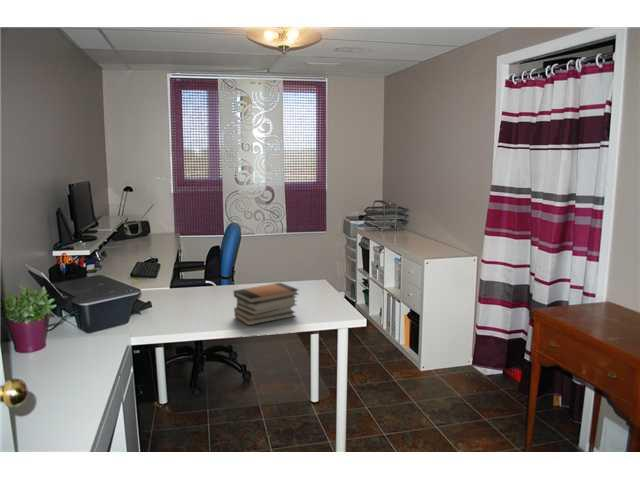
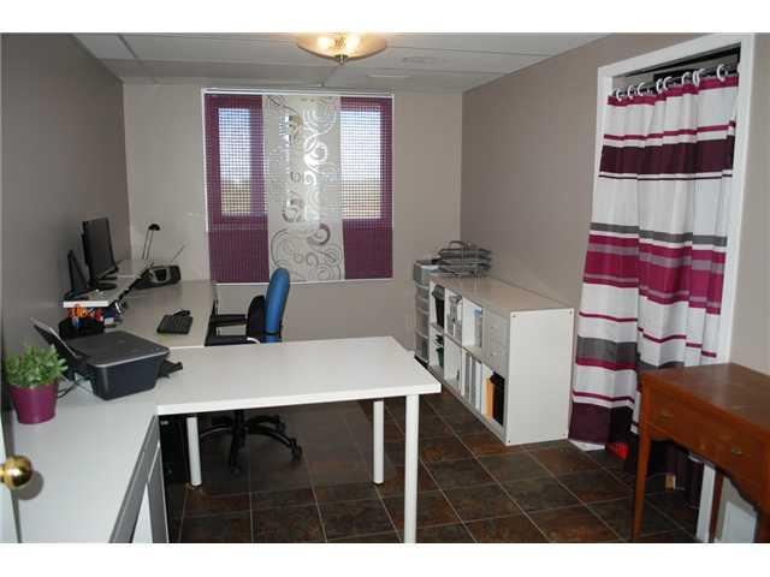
- book stack [233,282,300,327]
